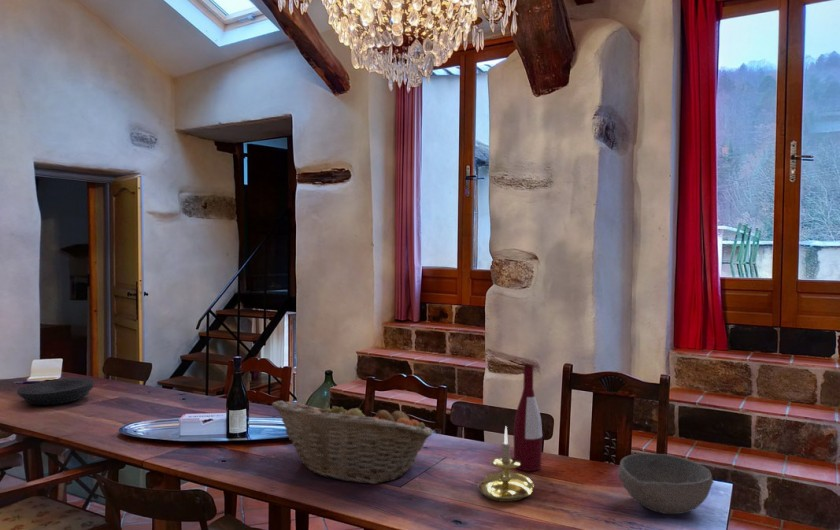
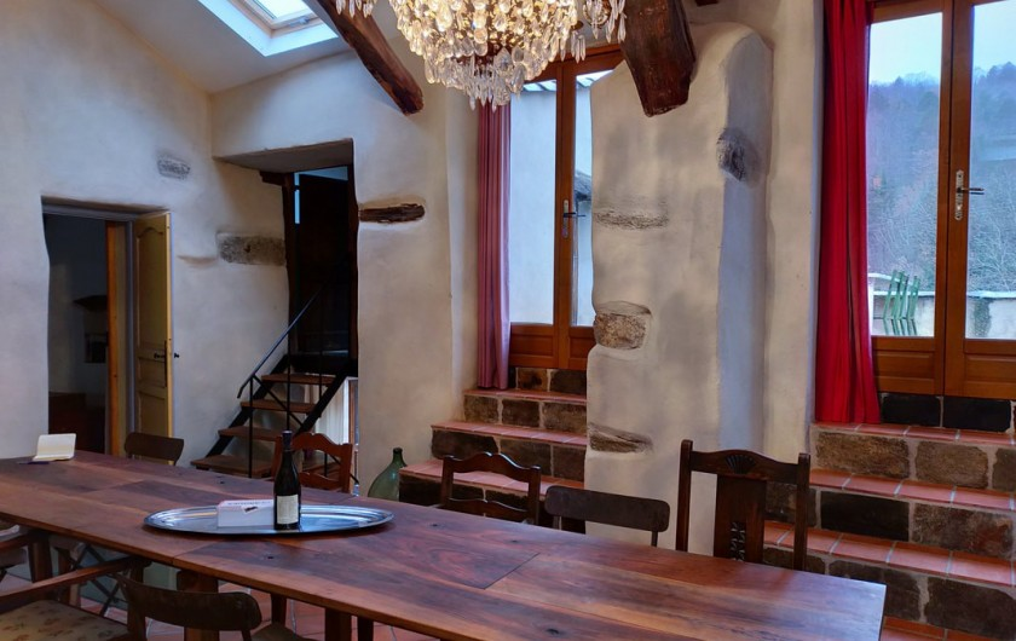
- candle holder [477,425,535,503]
- plate [16,377,95,406]
- fruit basket [271,399,434,485]
- alcohol [512,364,543,472]
- bowl [617,452,714,515]
